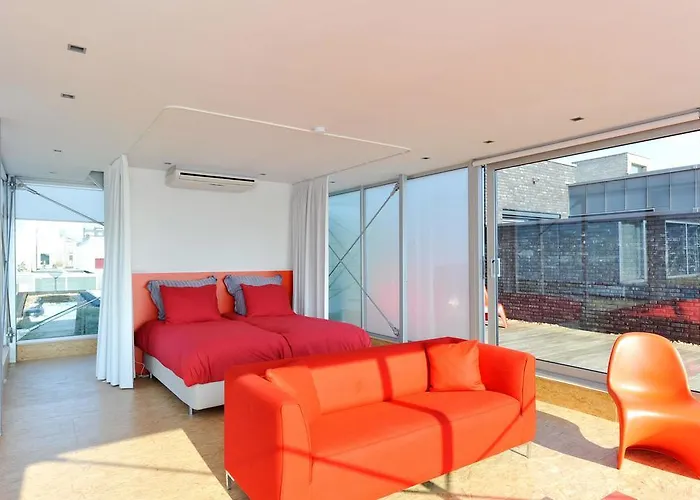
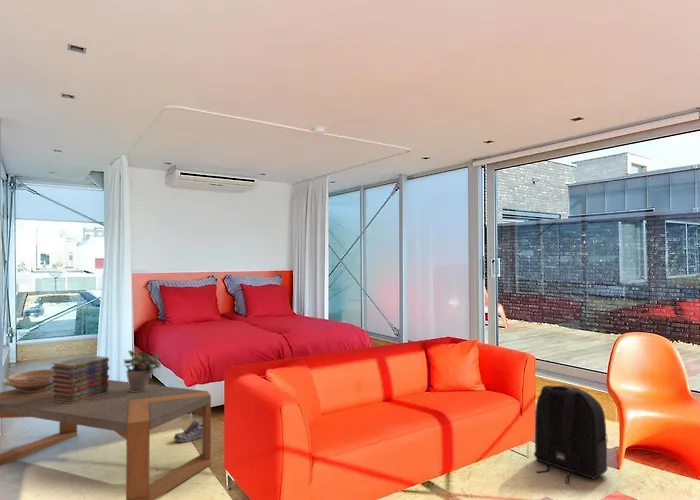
+ ceramic bowl [2,368,55,392]
+ backpack [533,384,609,484]
+ shoe [173,418,202,444]
+ coffee table [0,379,212,500]
+ book stack [50,354,110,403]
+ potted plant [123,349,164,392]
